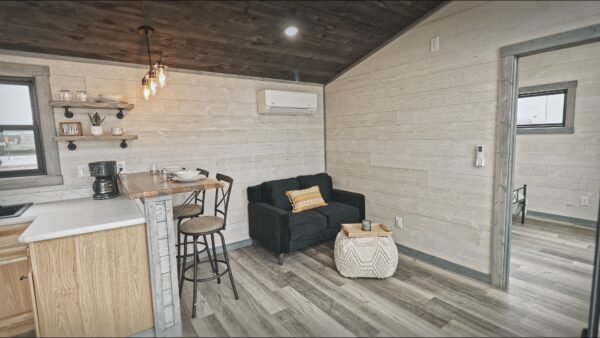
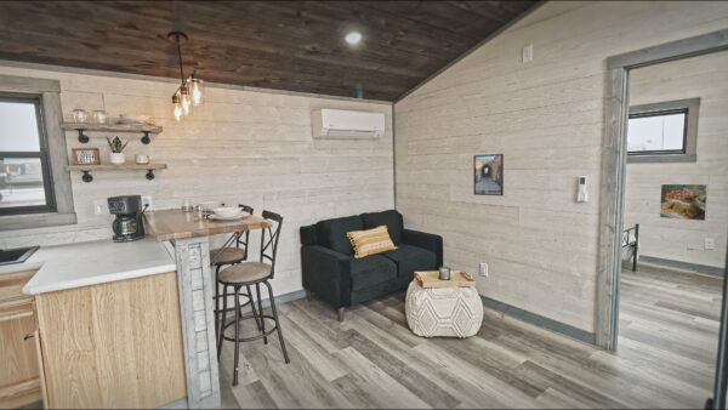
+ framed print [472,153,505,198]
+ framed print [659,183,710,222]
